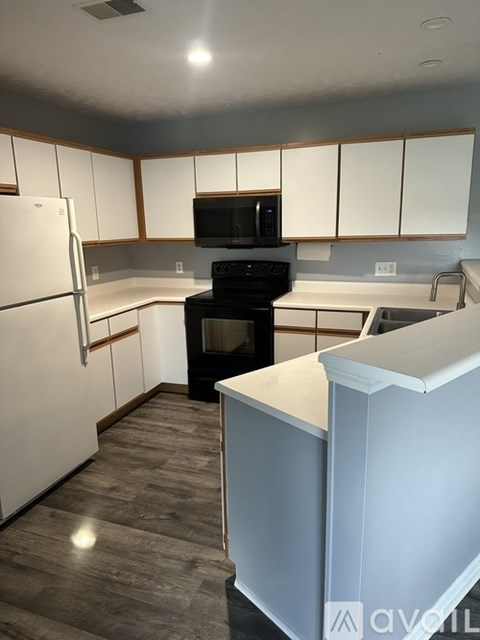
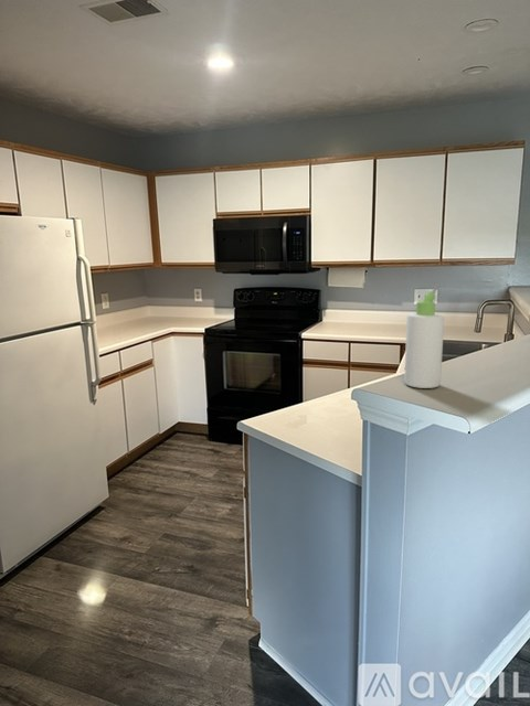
+ bottle [403,284,445,389]
